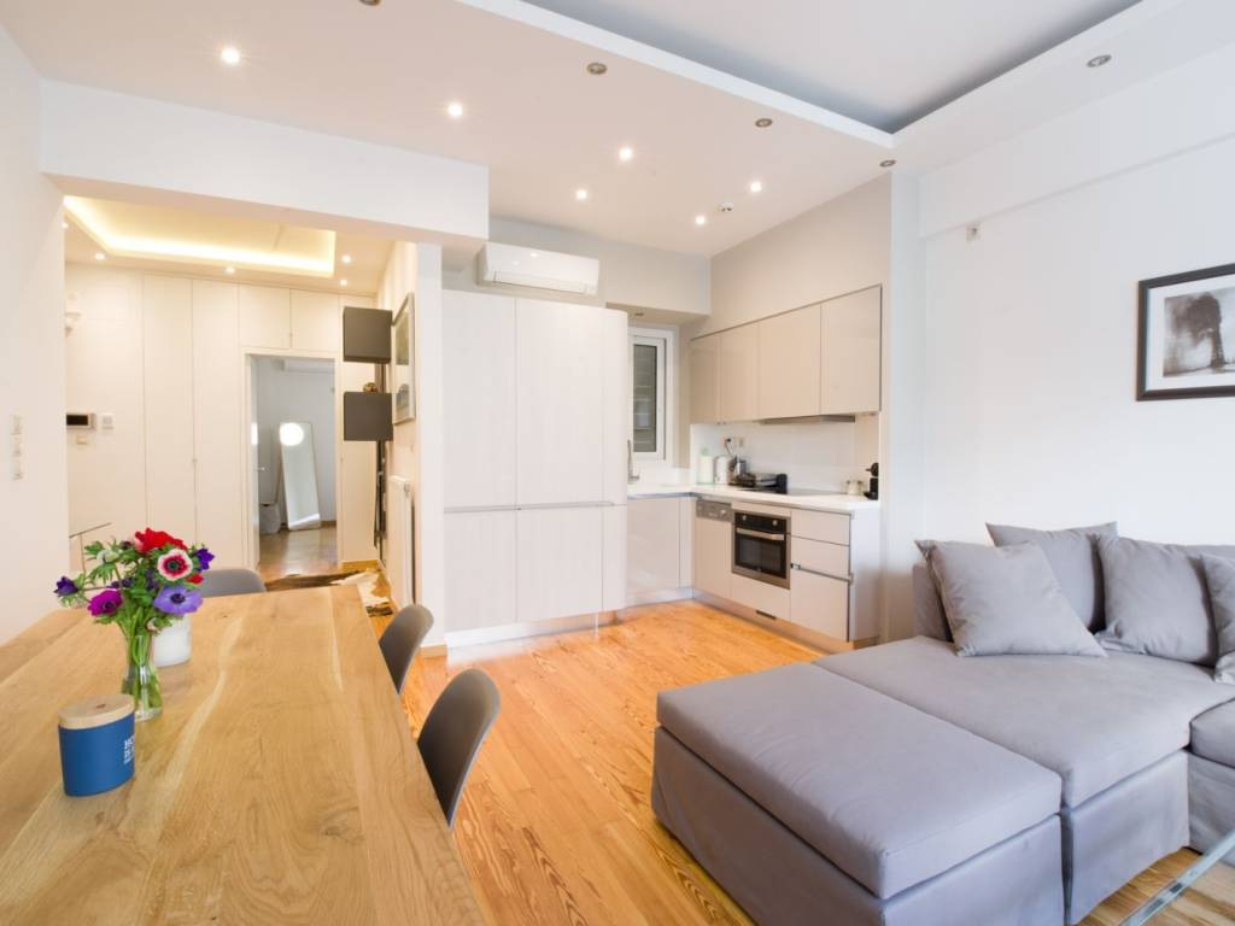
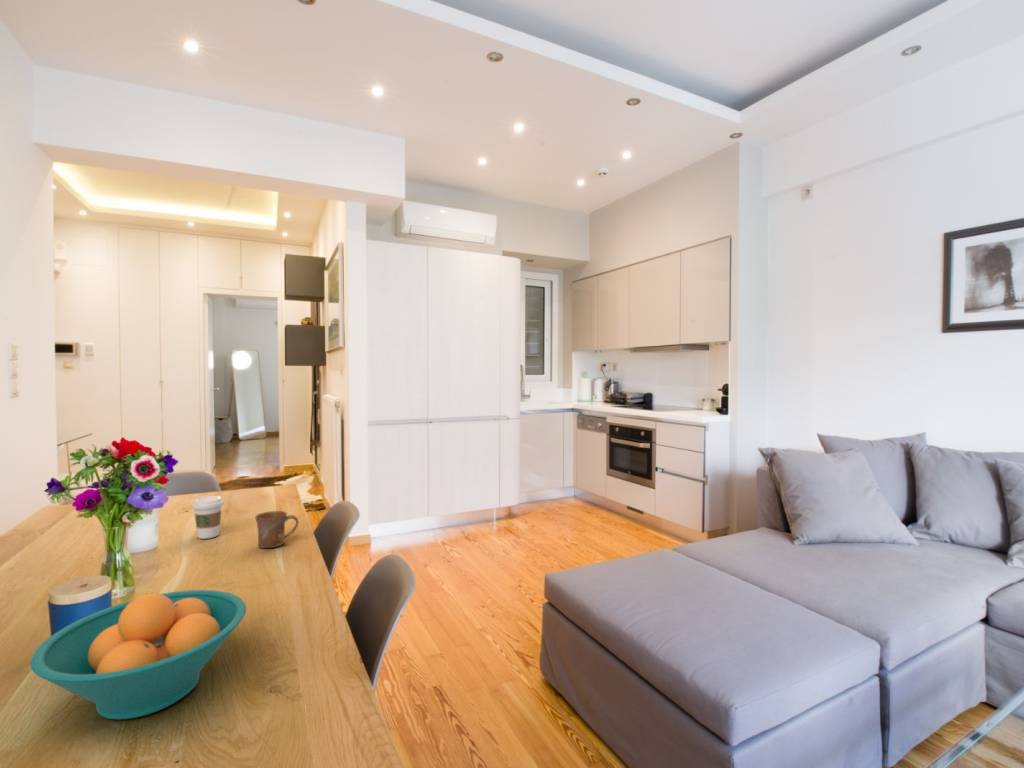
+ mug [254,510,300,549]
+ fruit bowl [29,589,247,720]
+ coffee cup [190,495,225,540]
